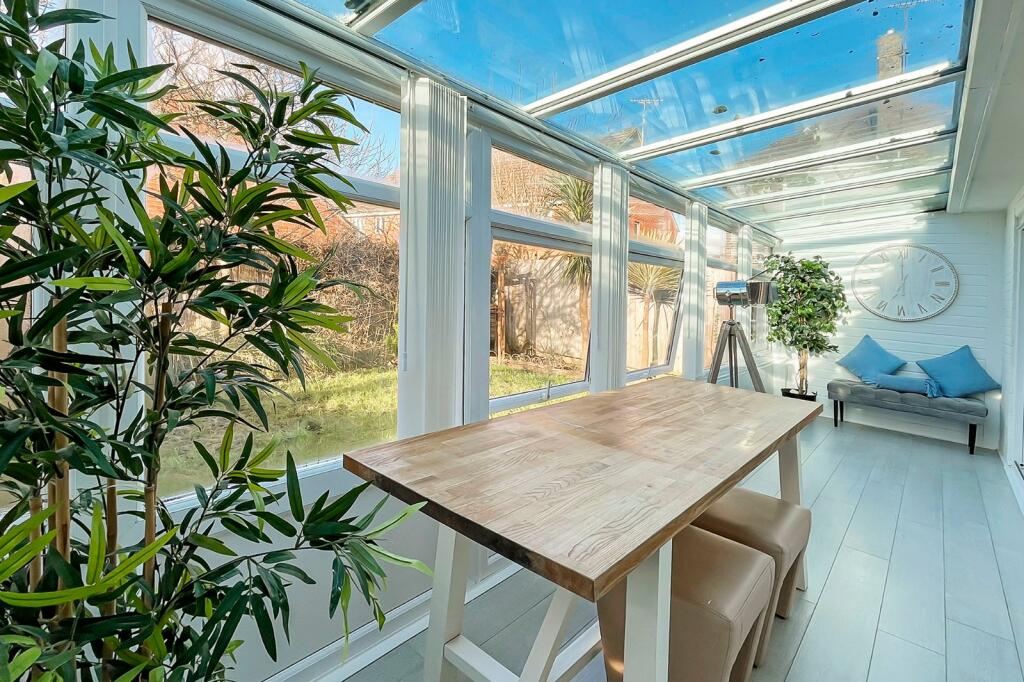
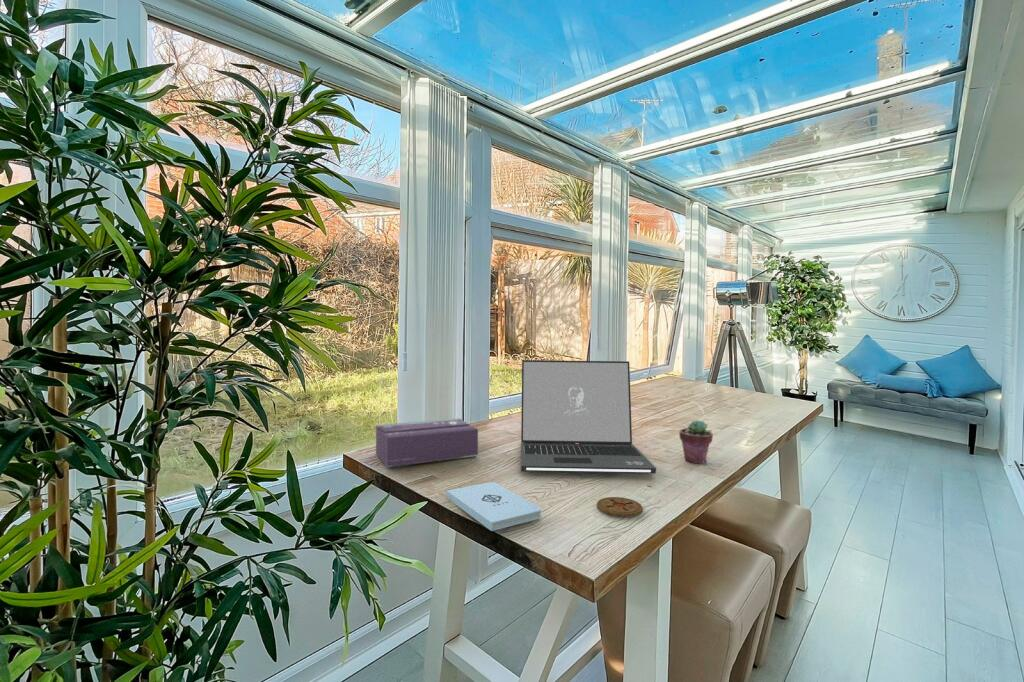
+ coaster [596,496,644,517]
+ potted succulent [678,419,714,464]
+ tissue box [375,417,479,468]
+ laptop [520,359,657,475]
+ notepad [445,481,542,532]
